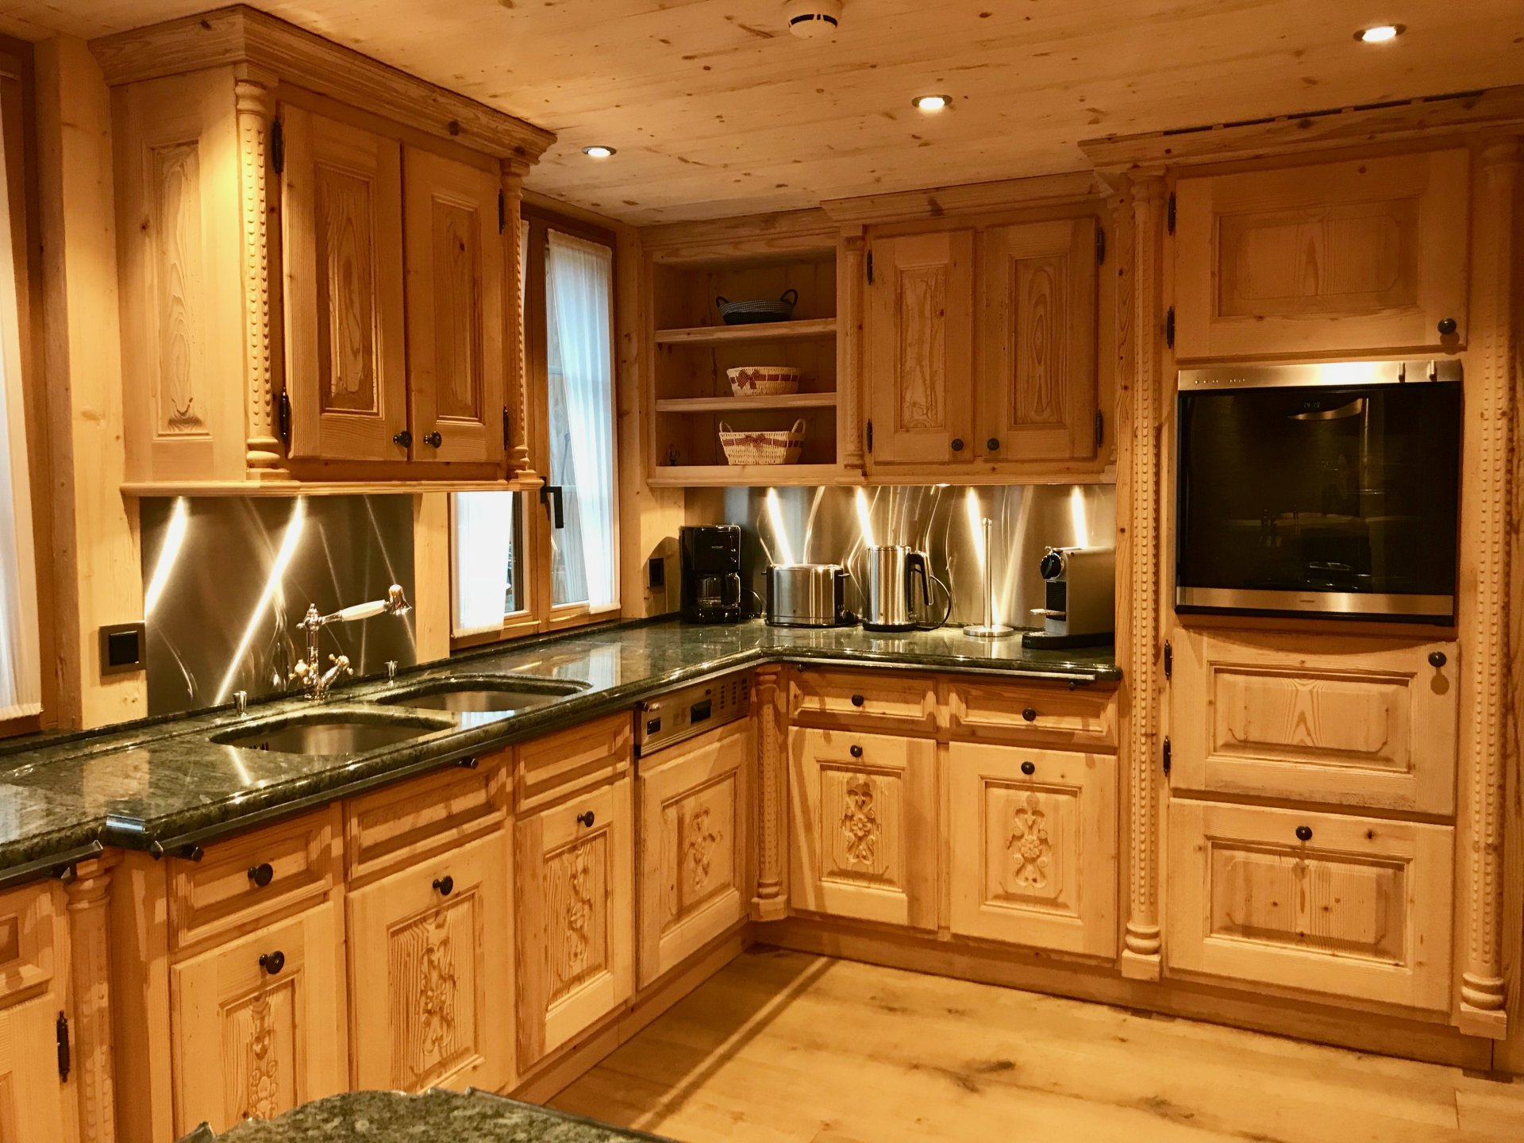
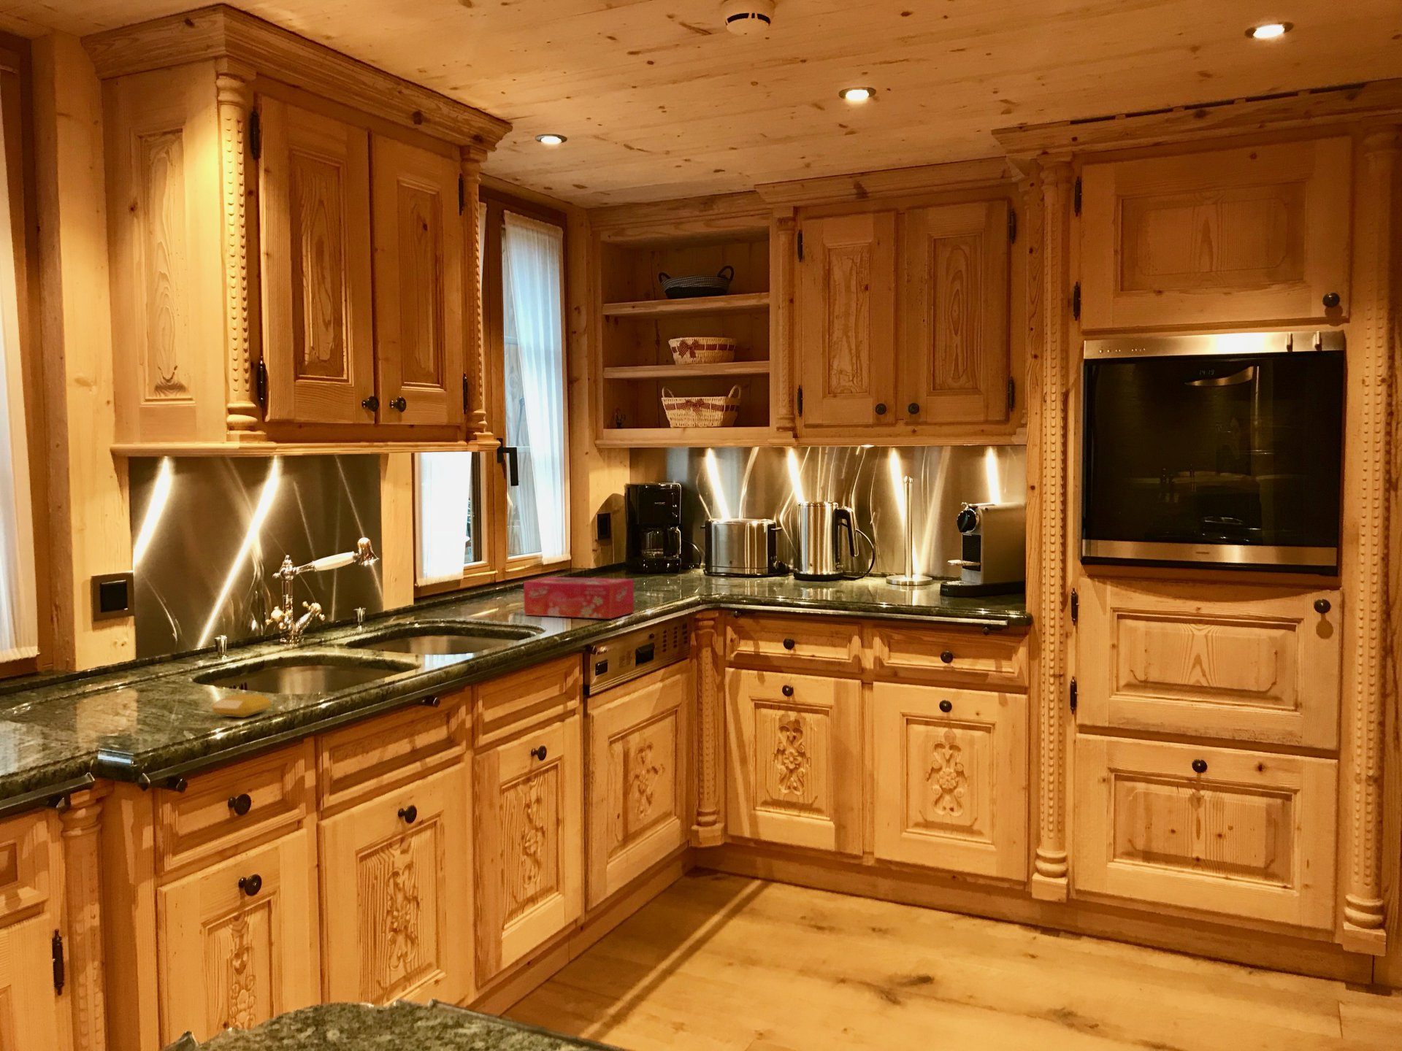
+ tissue box [523,576,635,619]
+ soap bar [211,693,272,719]
